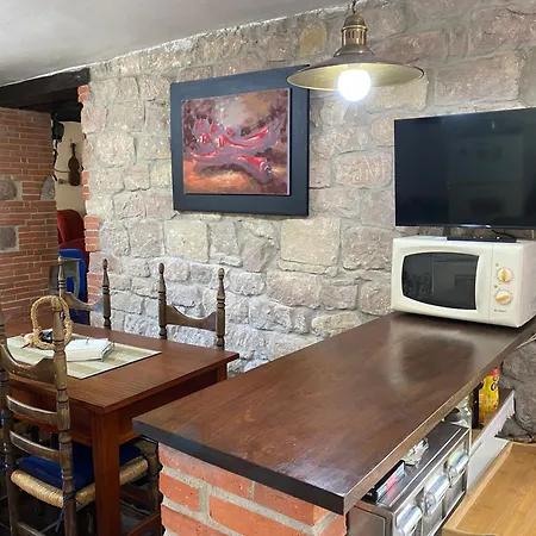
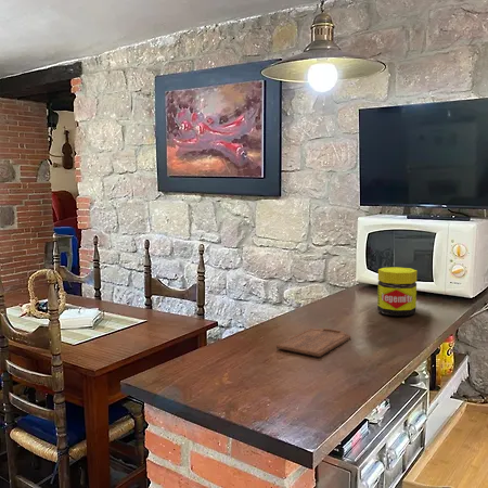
+ cutting board [275,328,351,358]
+ jar [376,266,418,317]
